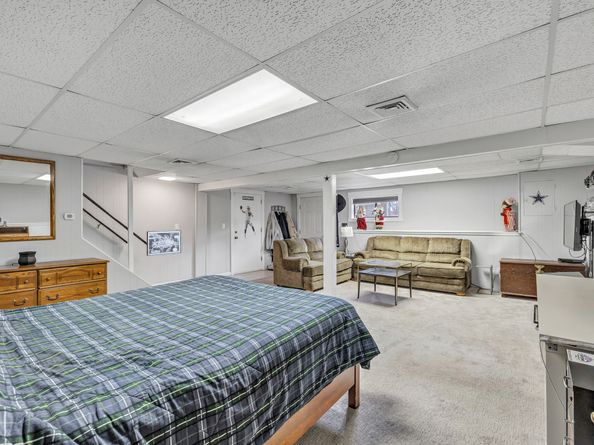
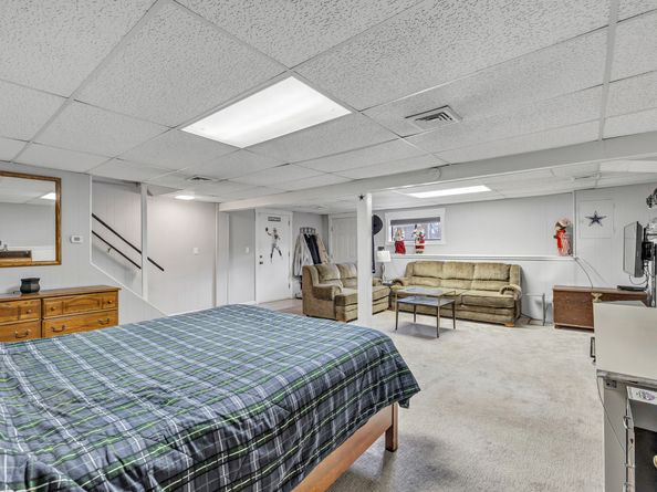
- wall art [146,230,182,257]
